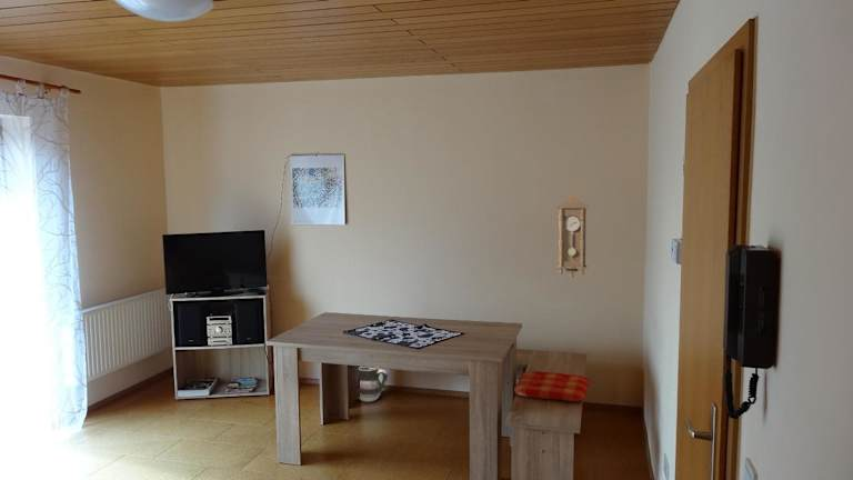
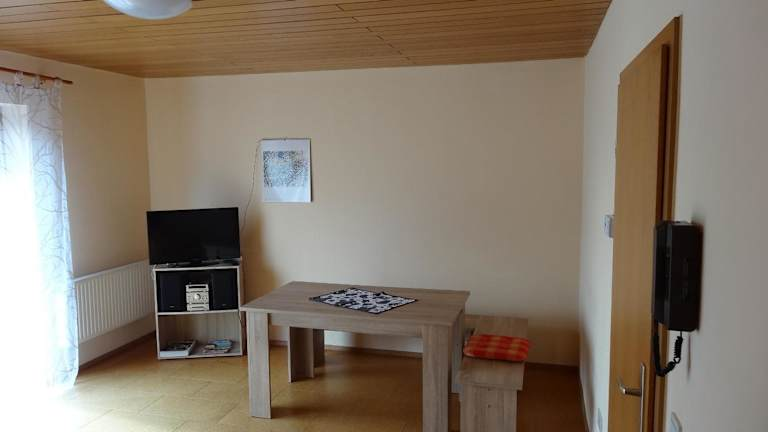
- ceramic jug [358,367,389,403]
- pendulum clock [555,191,589,279]
